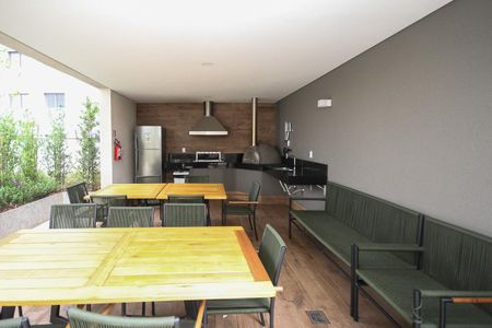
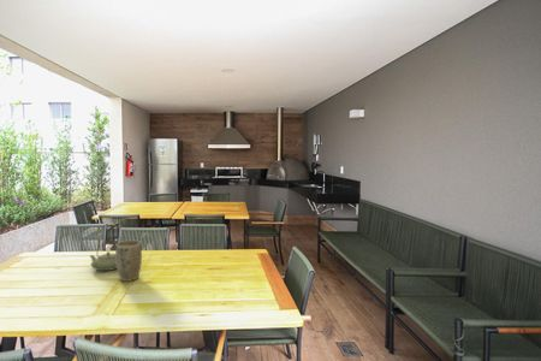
+ plant pot [114,239,143,283]
+ teapot [89,242,117,272]
